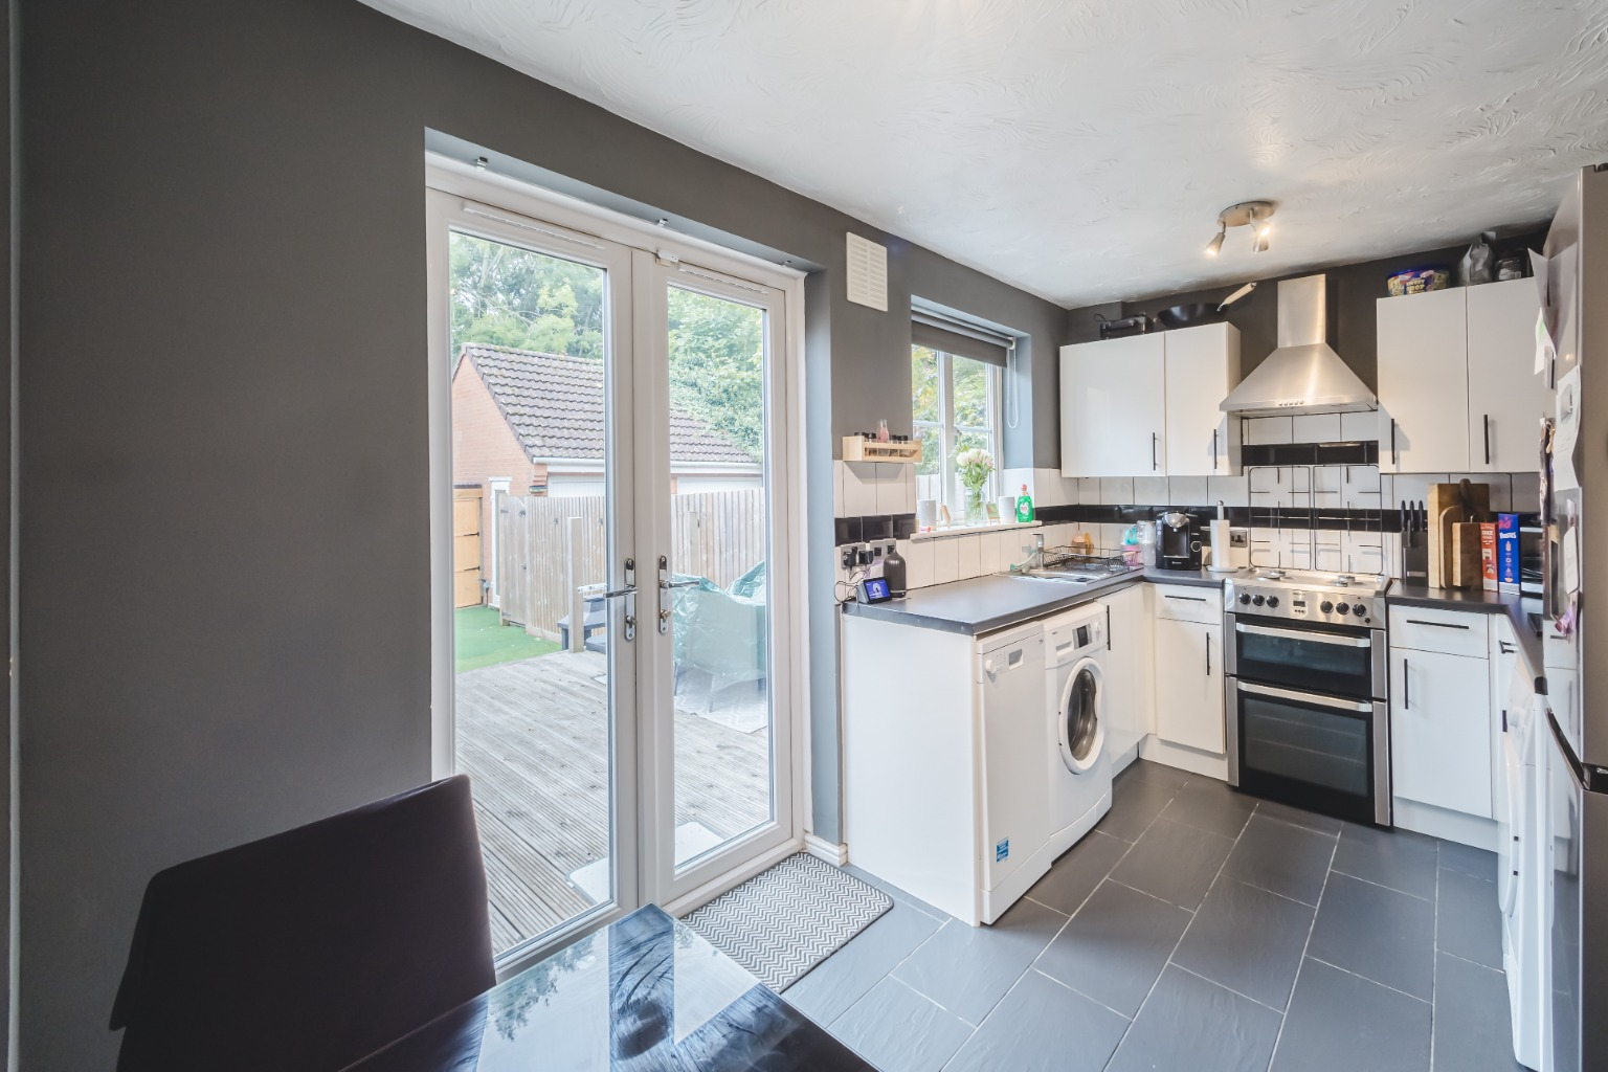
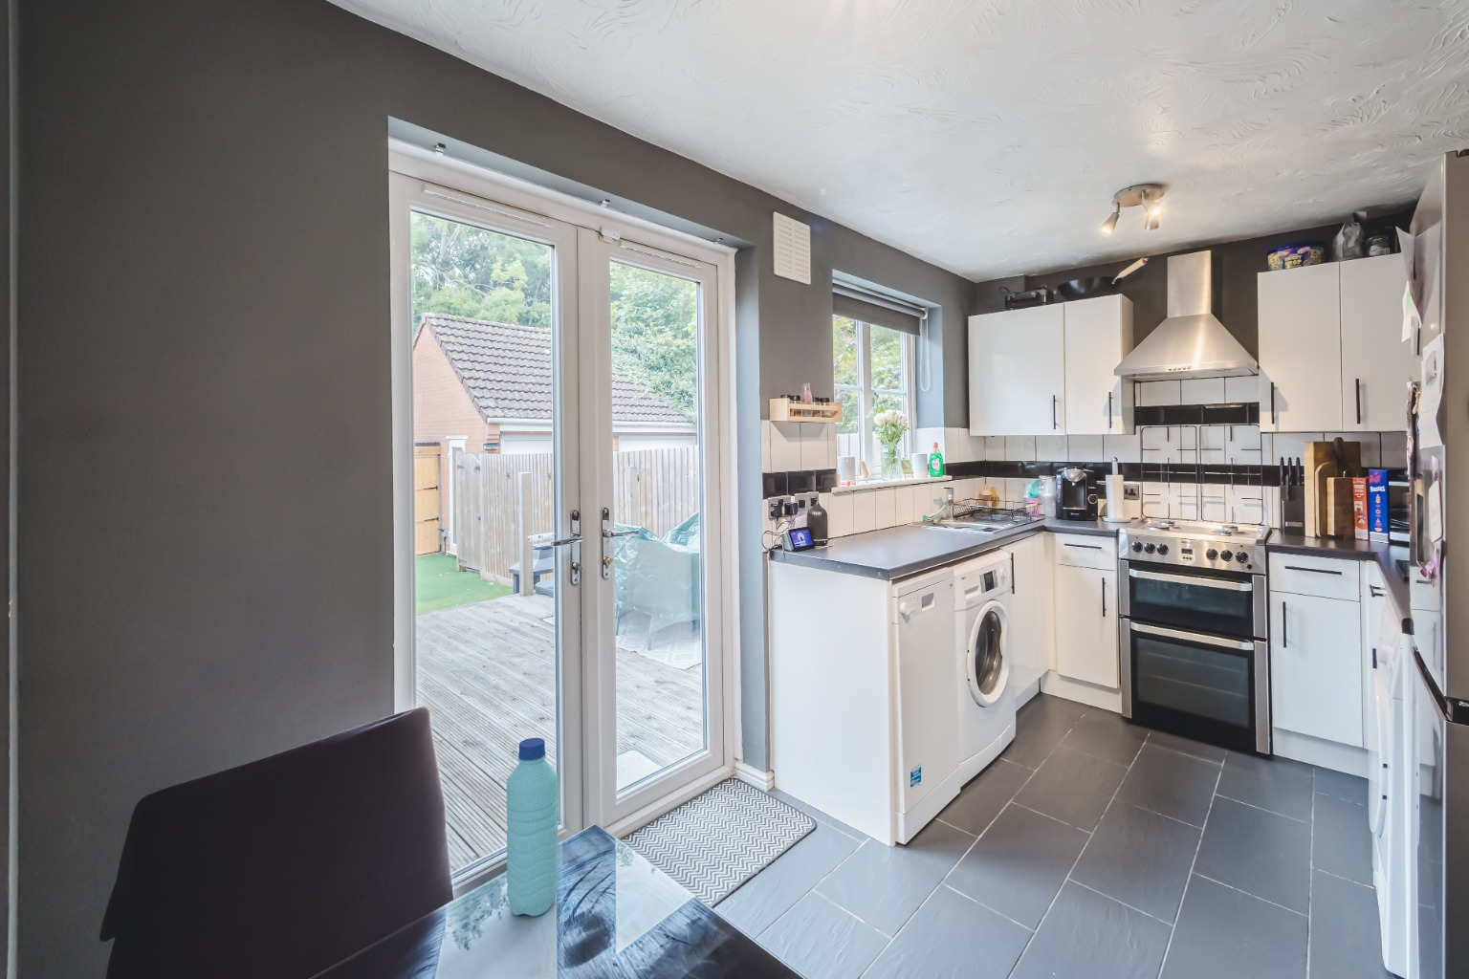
+ water bottle [506,738,560,917]
